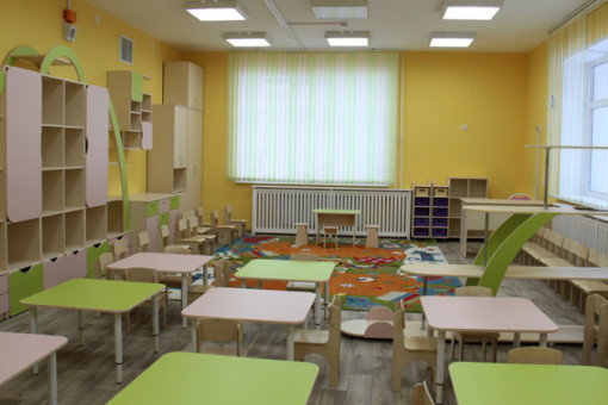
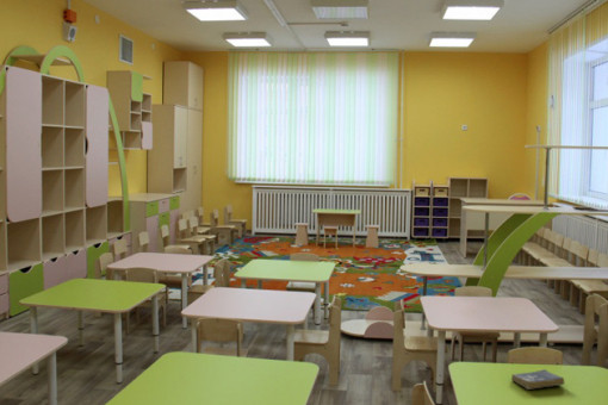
+ book [510,368,565,391]
